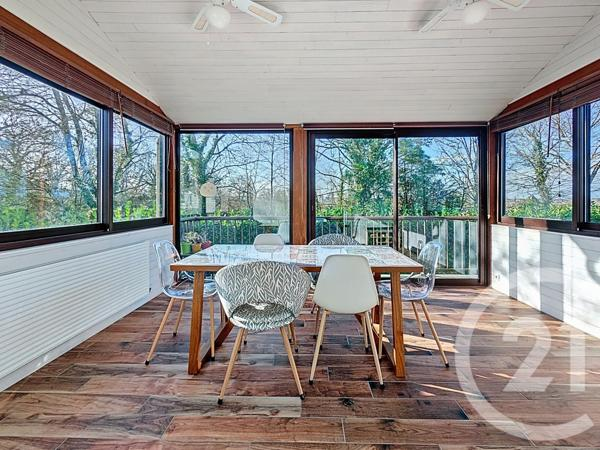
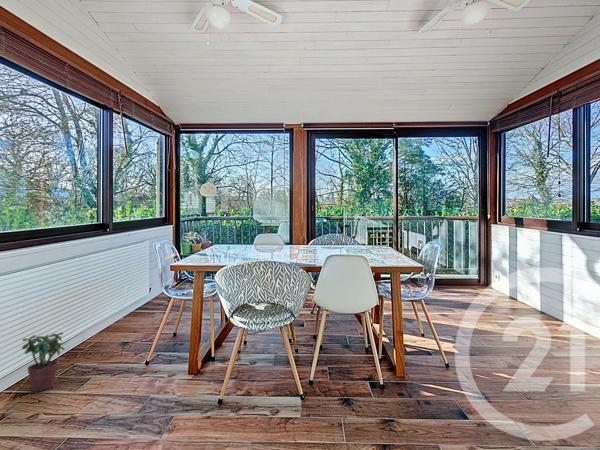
+ potted plant [21,331,66,393]
